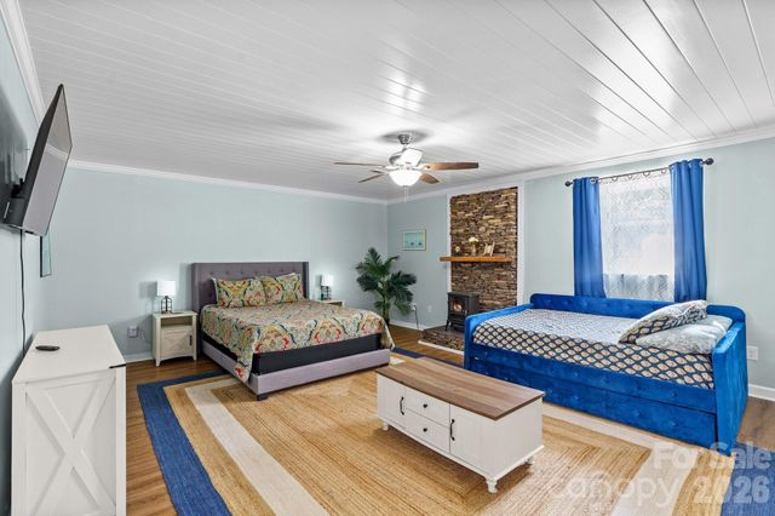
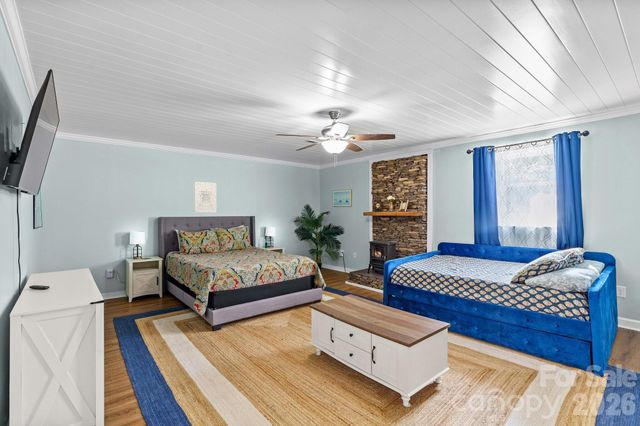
+ wall art [194,181,217,213]
